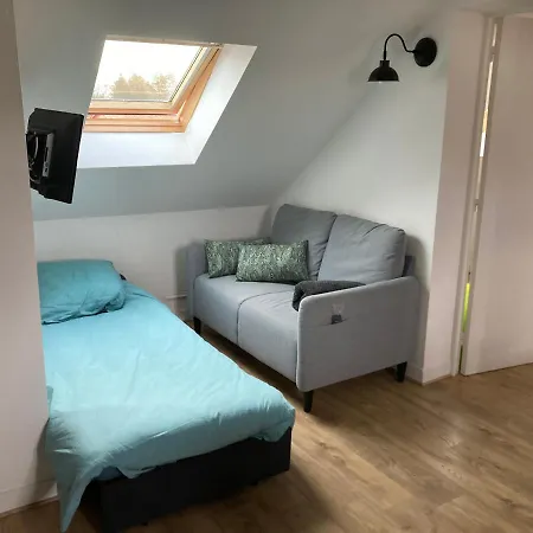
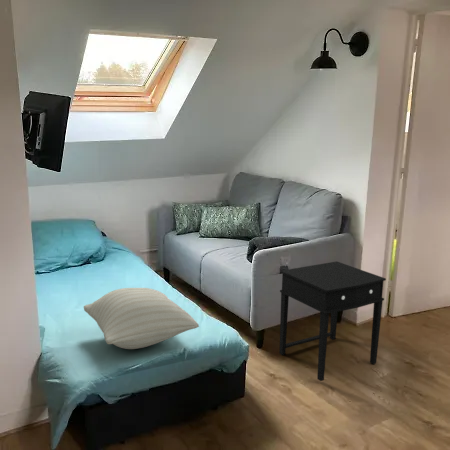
+ side table [279,260,387,382]
+ pillow [83,287,200,350]
